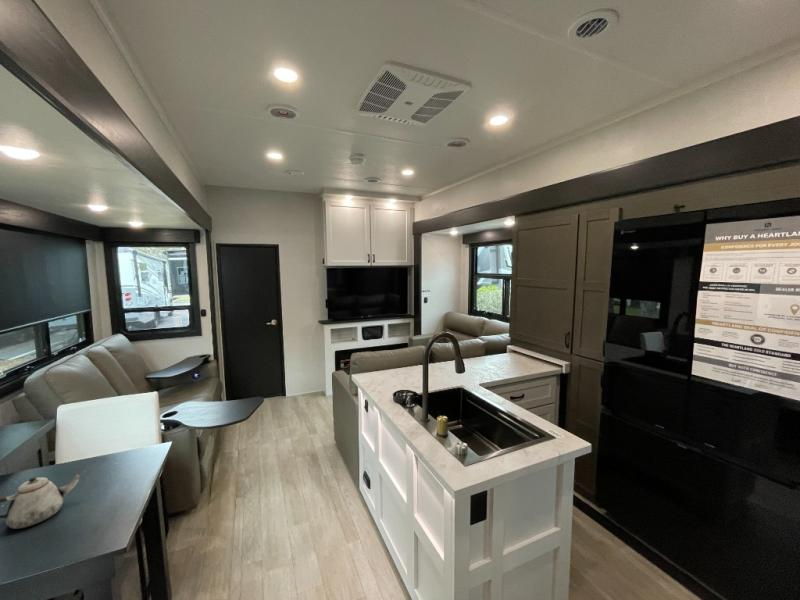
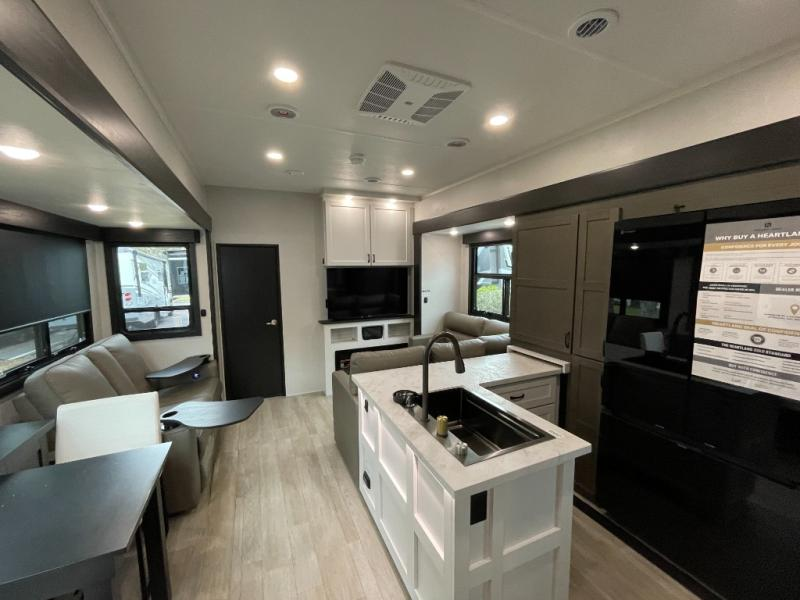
- teapot [0,472,83,530]
